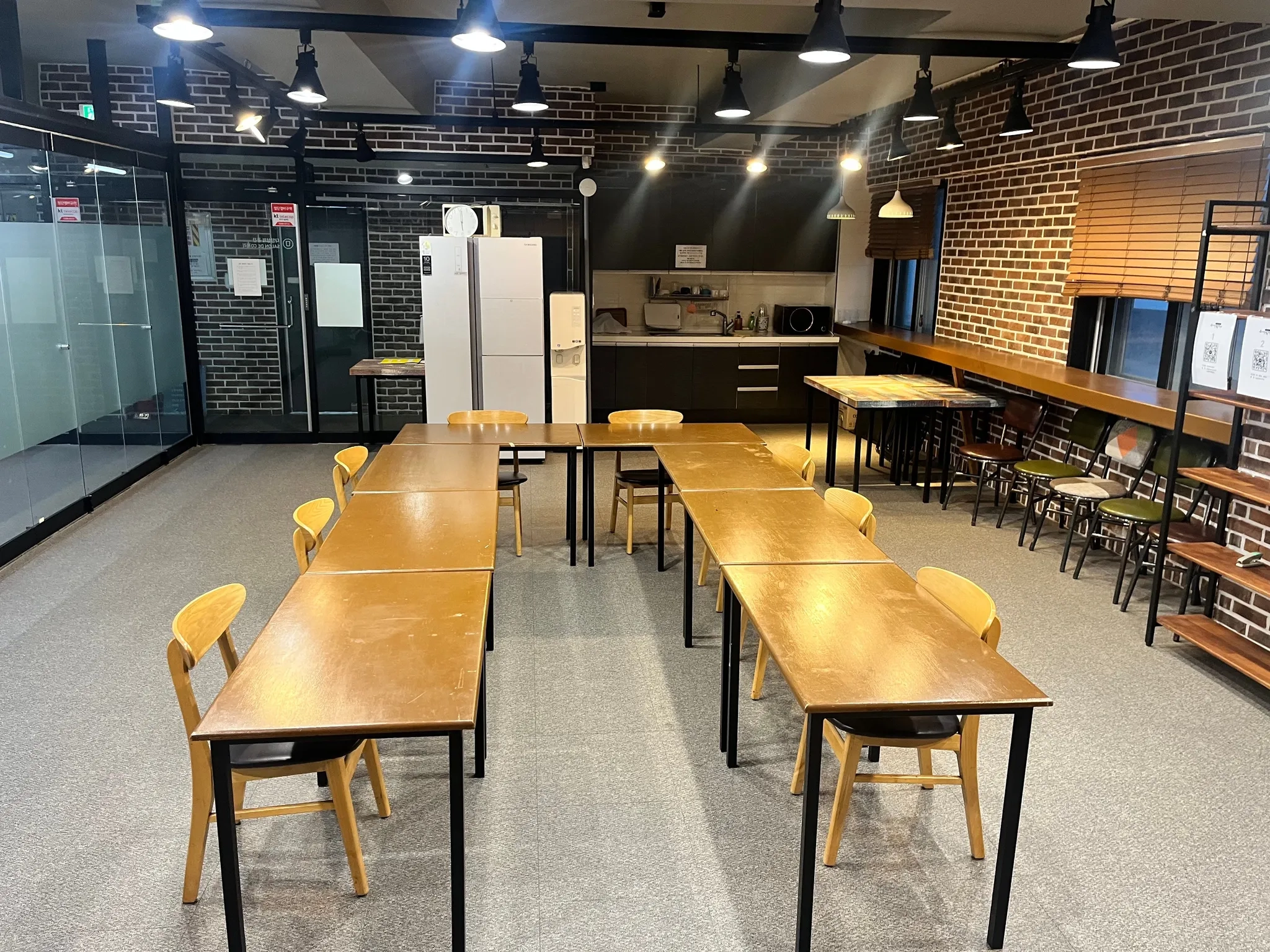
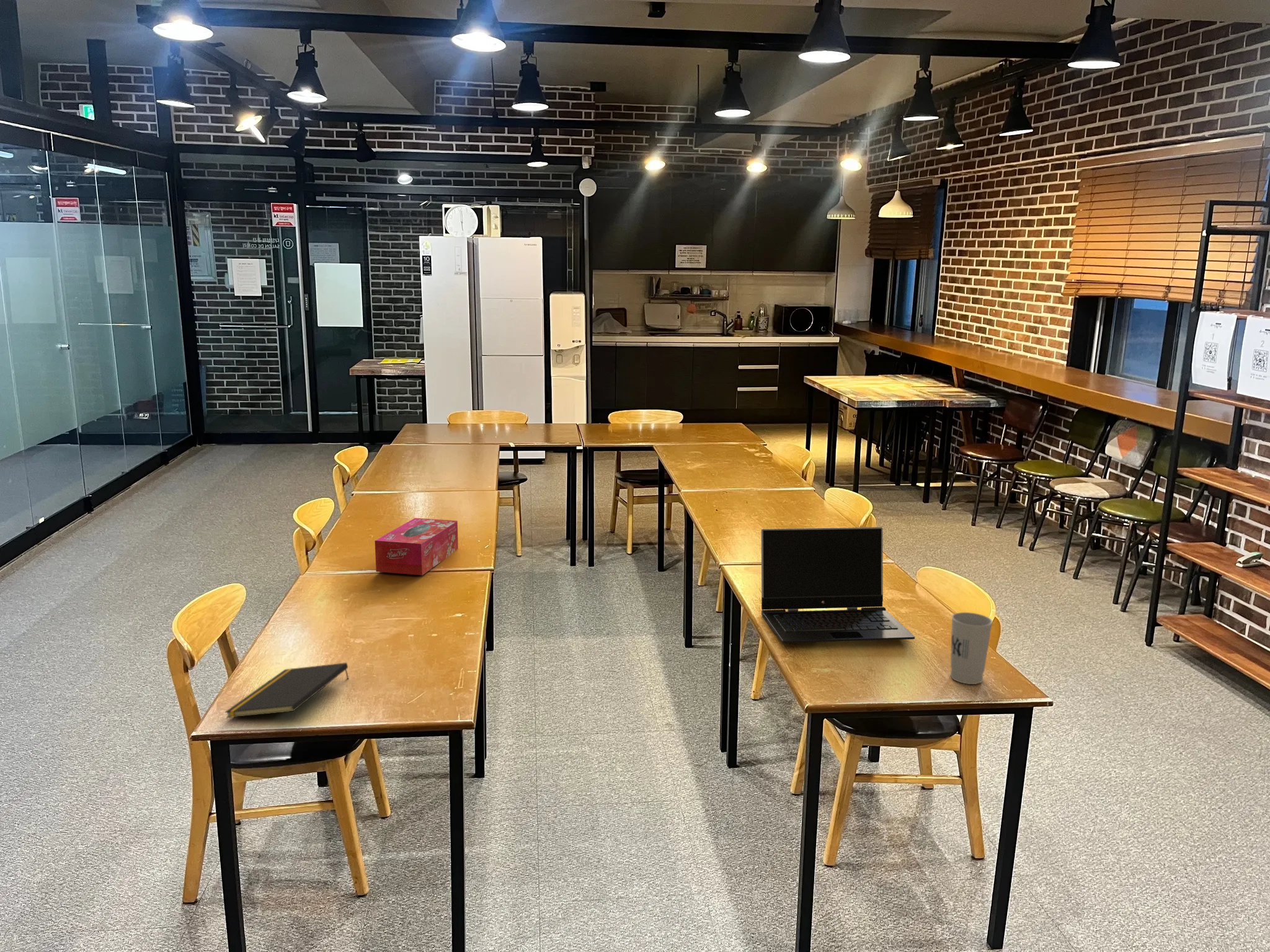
+ tissue box [374,518,459,576]
+ notepad [224,662,349,718]
+ cup [950,612,993,685]
+ laptop computer [761,526,915,643]
